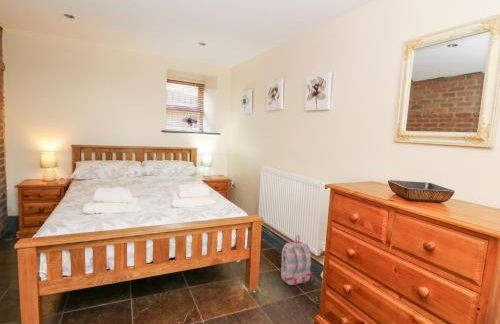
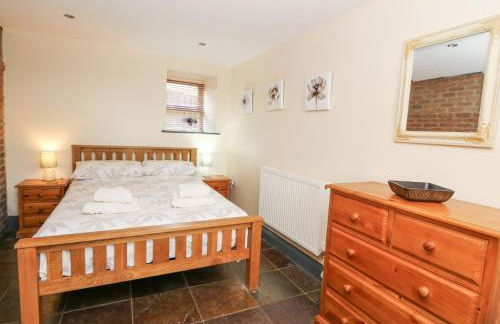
- backpack [280,234,313,287]
